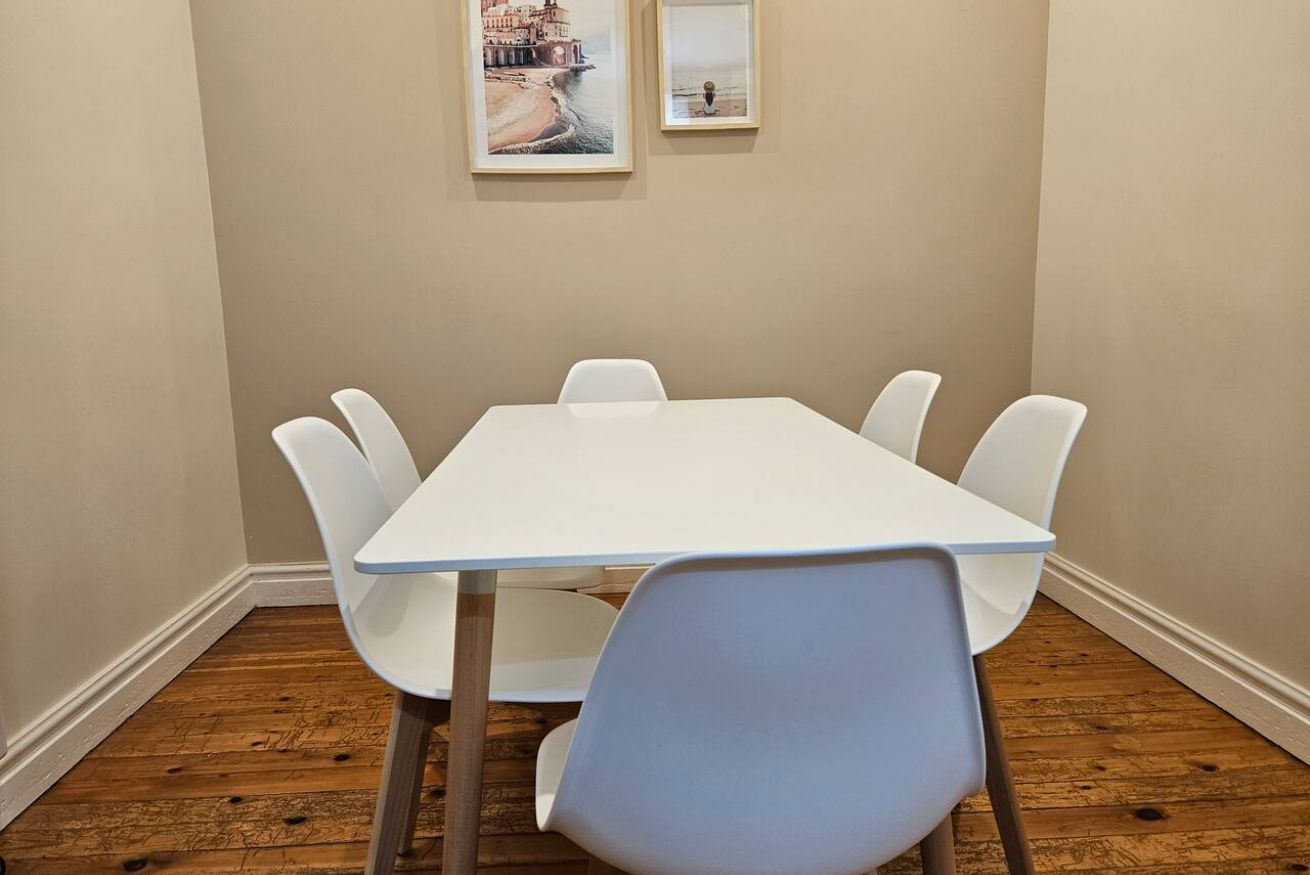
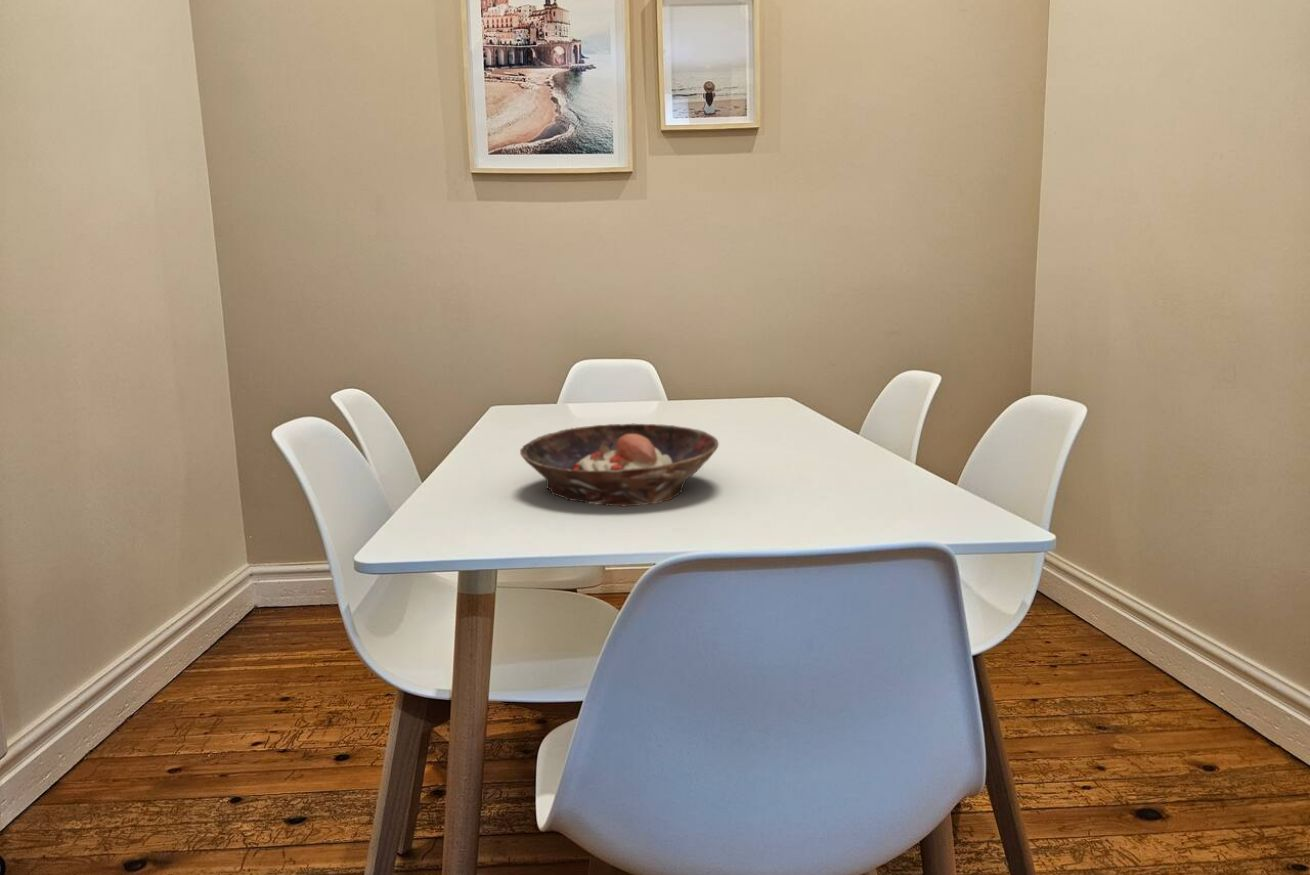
+ bowl [519,423,720,508]
